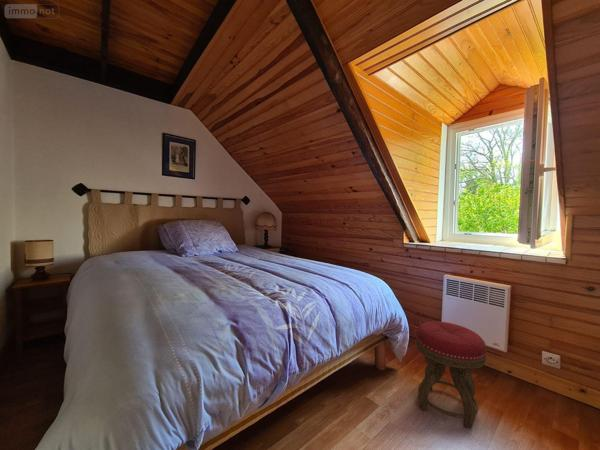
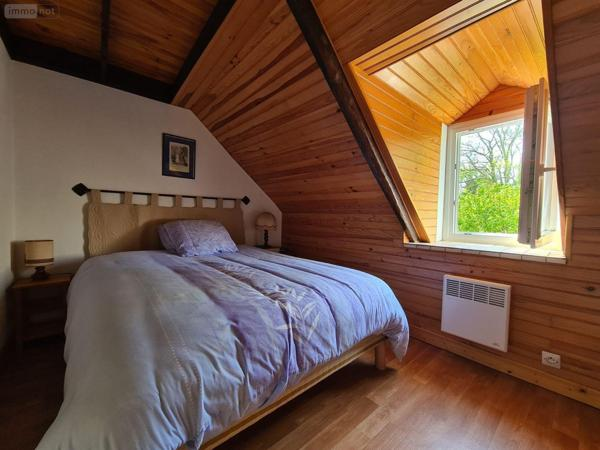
- stool [415,320,488,429]
